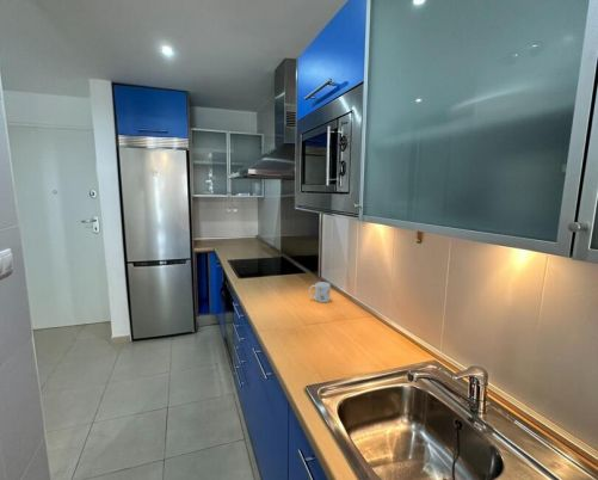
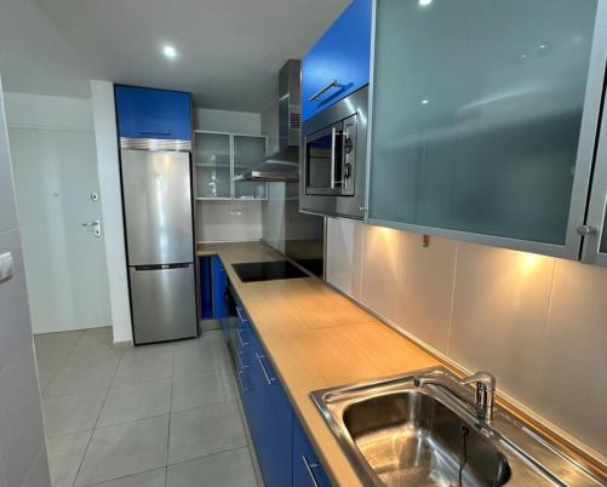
- mug [308,281,332,303]
